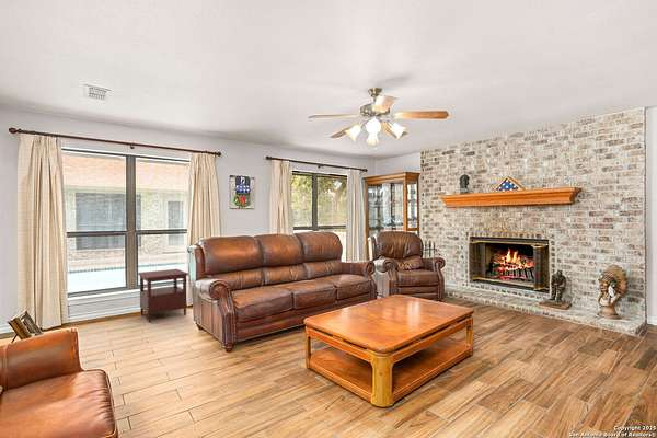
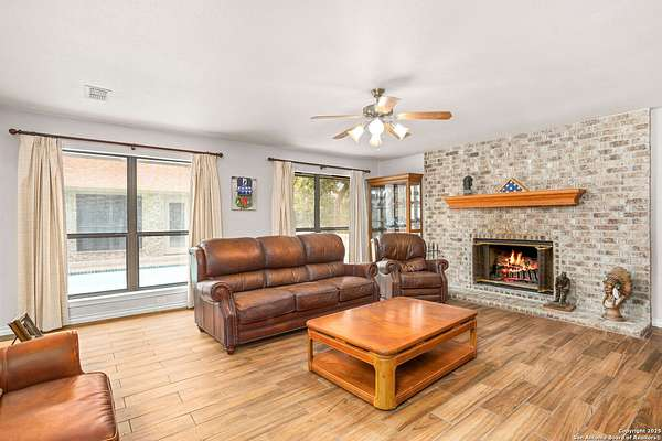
- side table [137,268,189,323]
